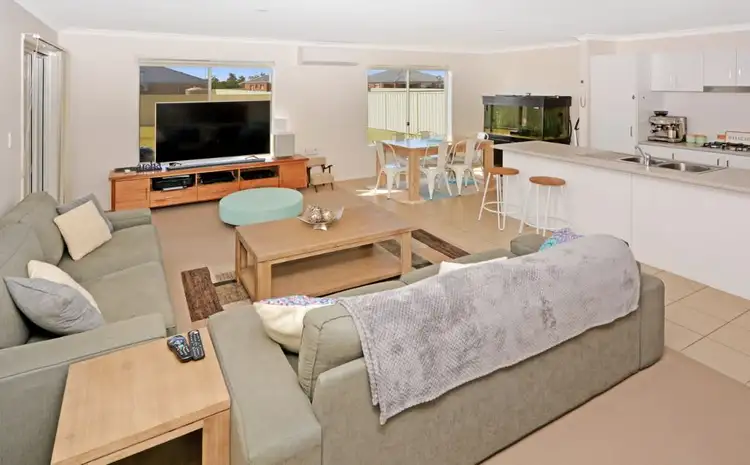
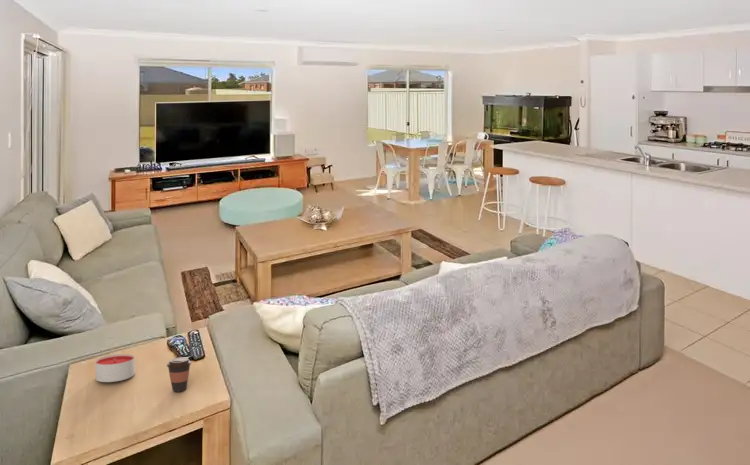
+ candle [94,353,136,383]
+ coffee cup [166,356,192,393]
